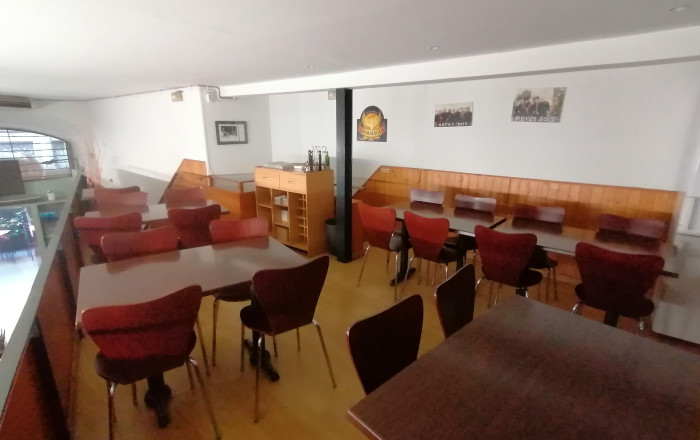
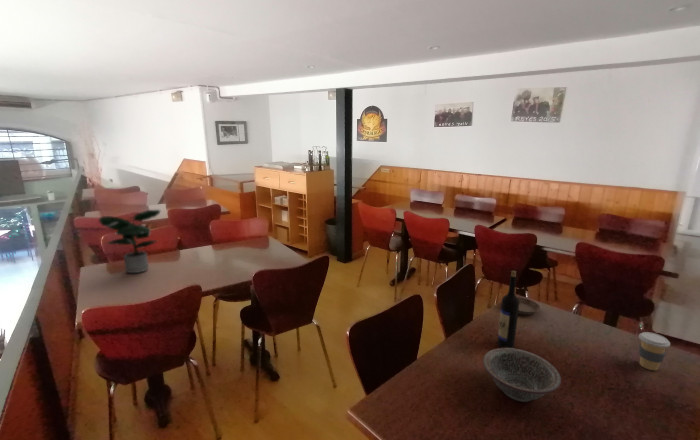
+ decorative bowl [482,347,562,403]
+ saucer [517,296,541,316]
+ coffee cup [638,331,671,371]
+ potted plant [98,209,161,274]
+ wine bottle [496,270,519,348]
